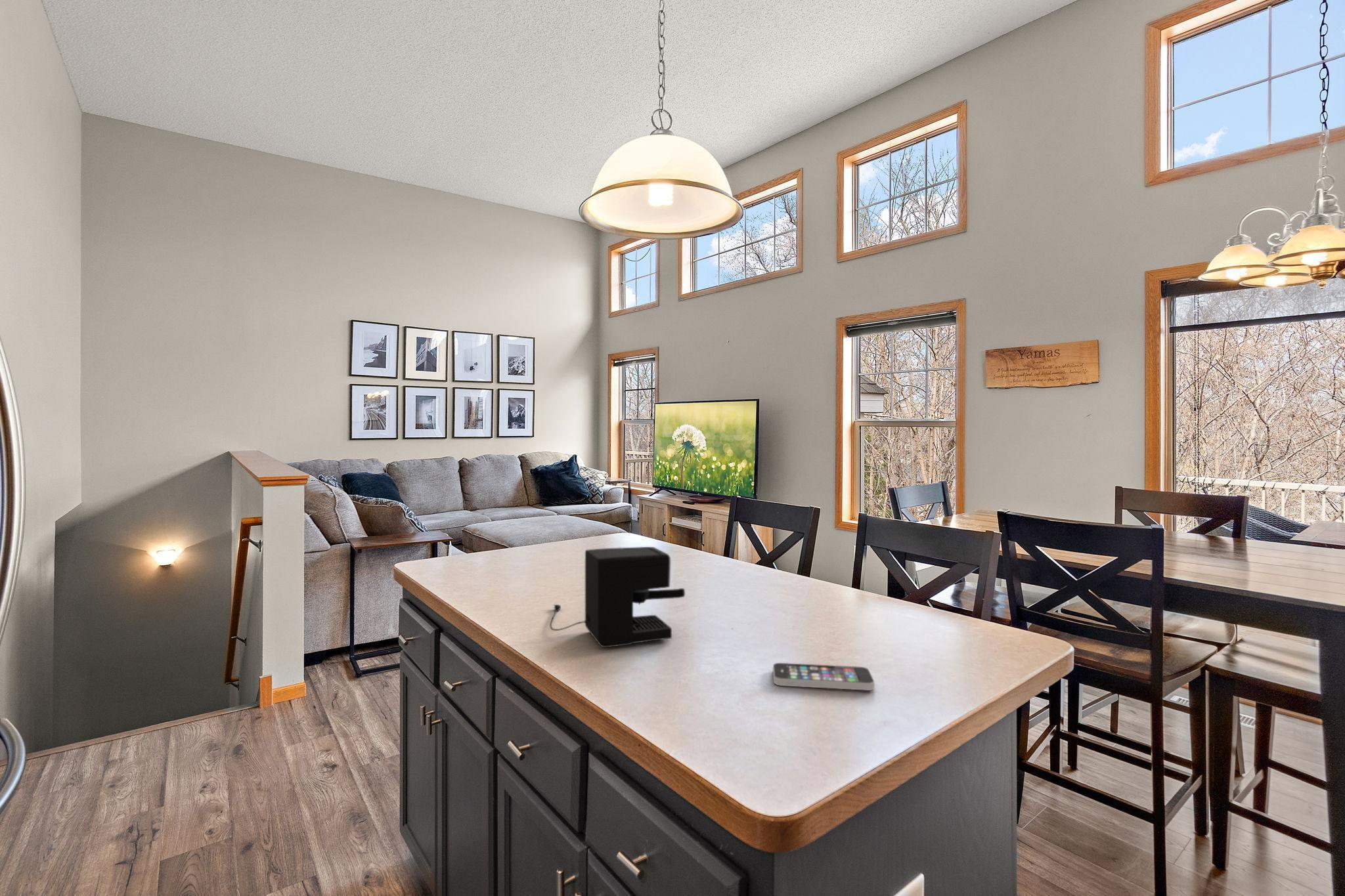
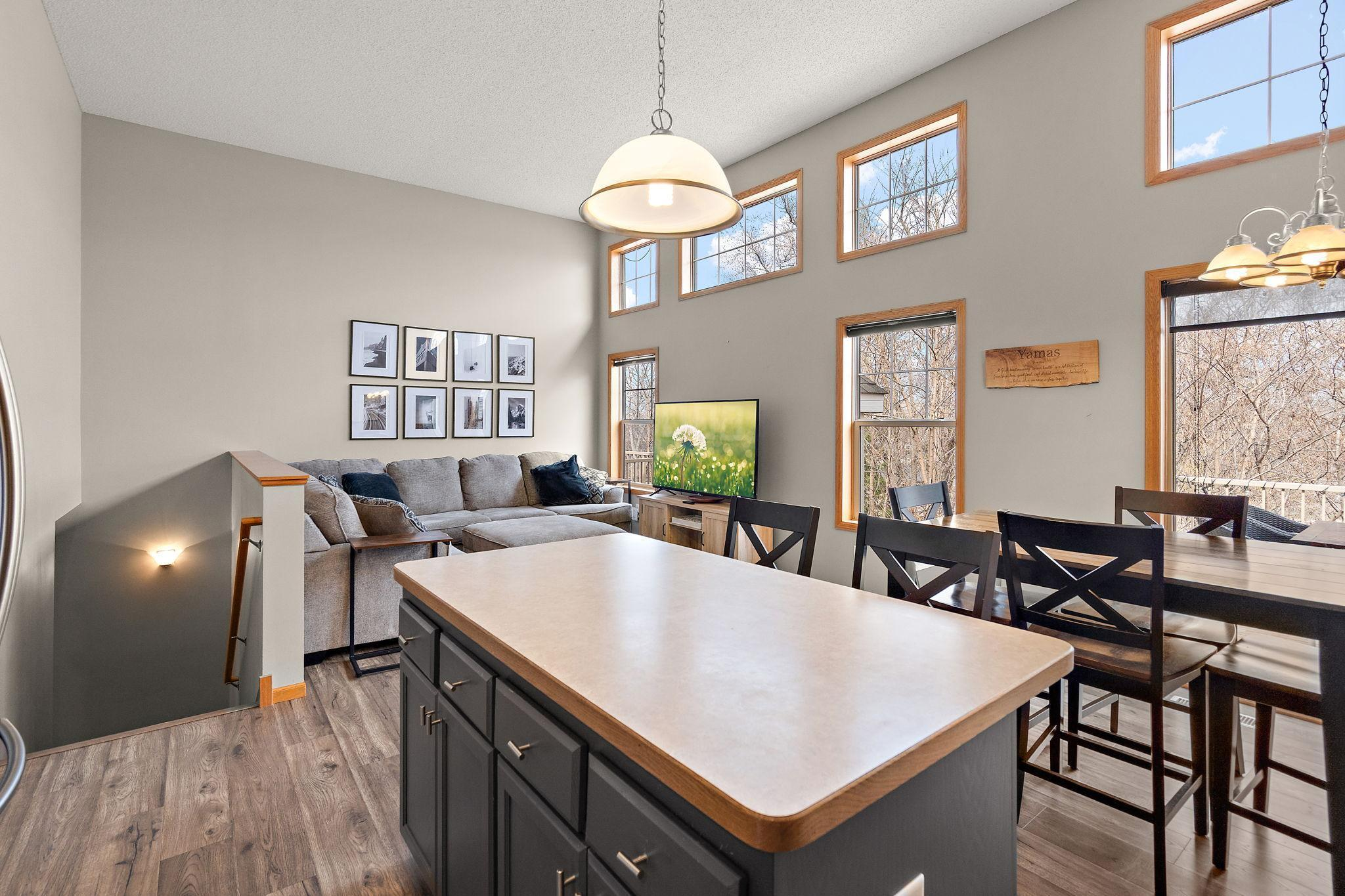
- smartphone [772,662,875,691]
- coffee maker [549,546,686,648]
